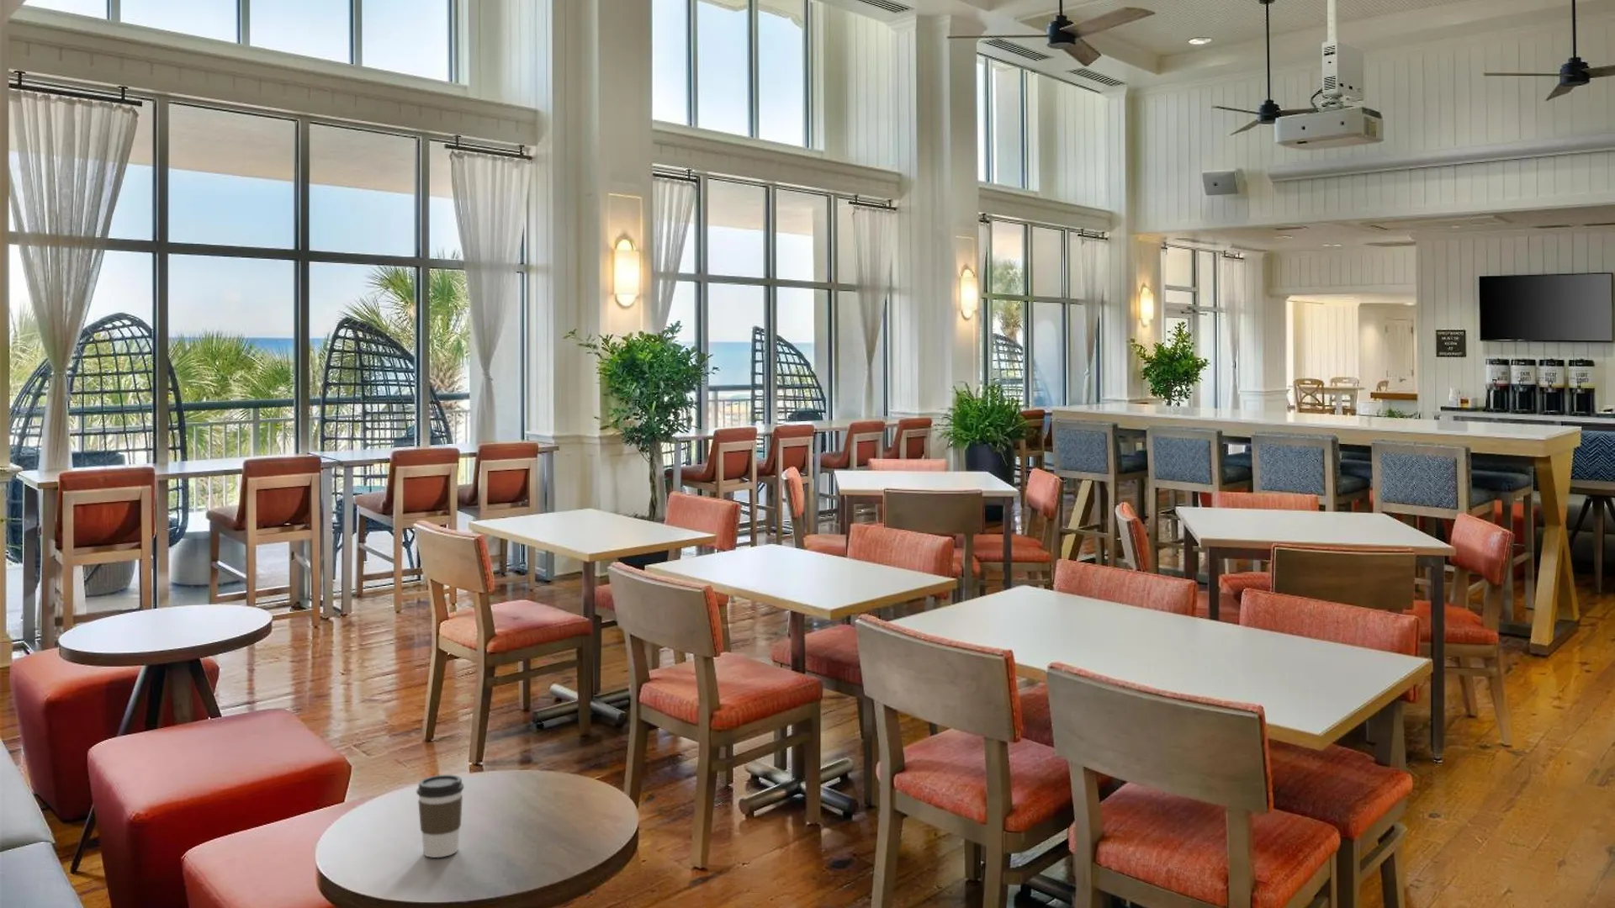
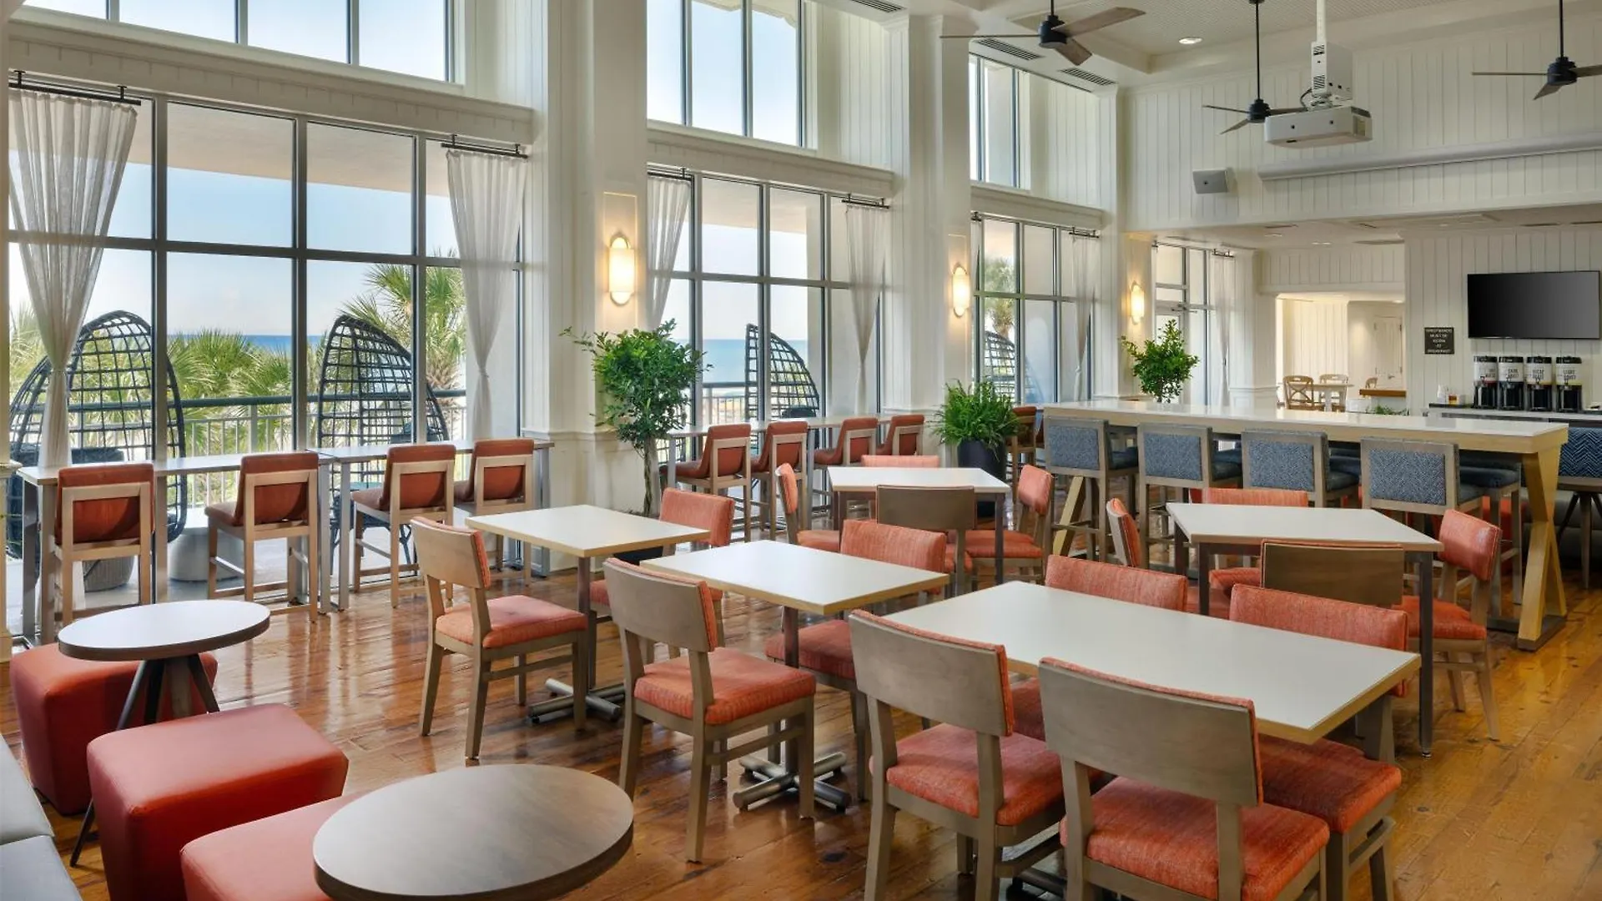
- coffee cup [416,774,465,858]
